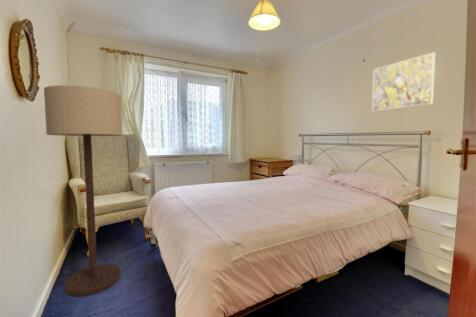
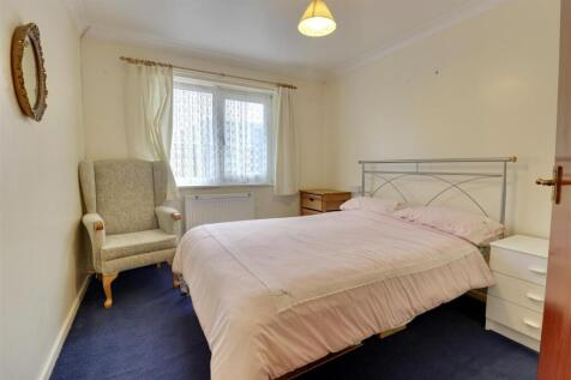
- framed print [371,51,436,112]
- floor lamp [43,85,123,297]
